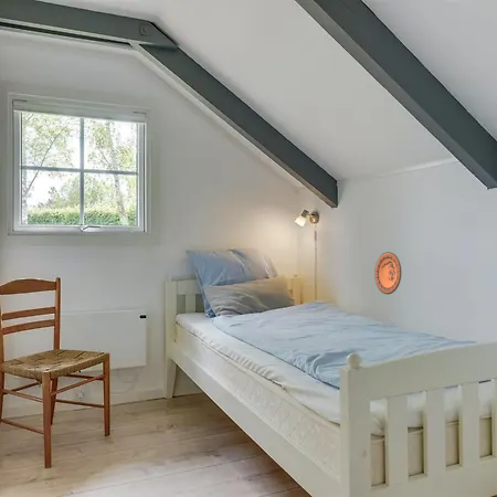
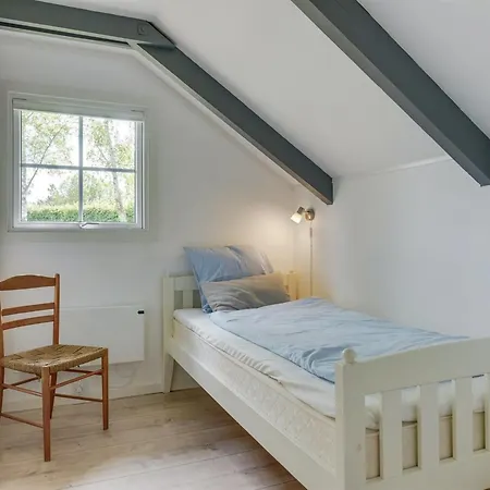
- decorative plate [373,251,402,295]
